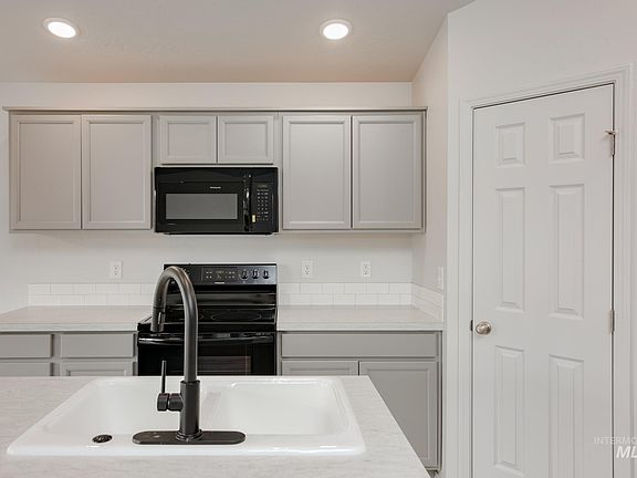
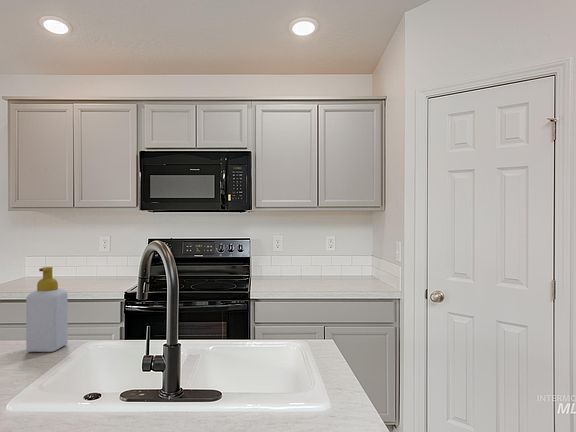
+ soap bottle [25,266,69,353]
